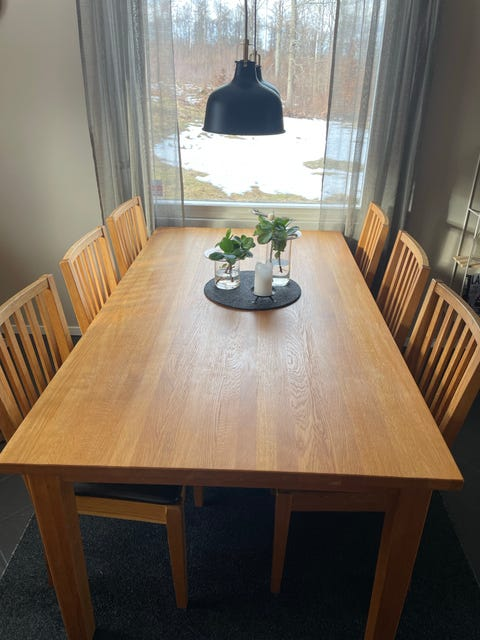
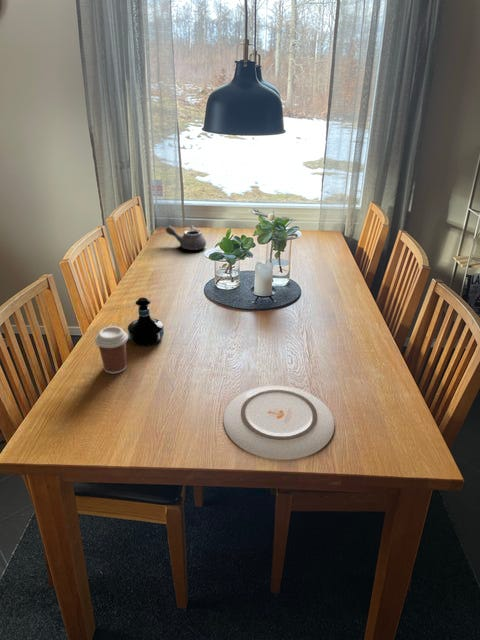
+ plate [222,385,335,461]
+ teapot [165,225,207,251]
+ tequila bottle [127,297,165,347]
+ coffee cup [94,325,129,375]
